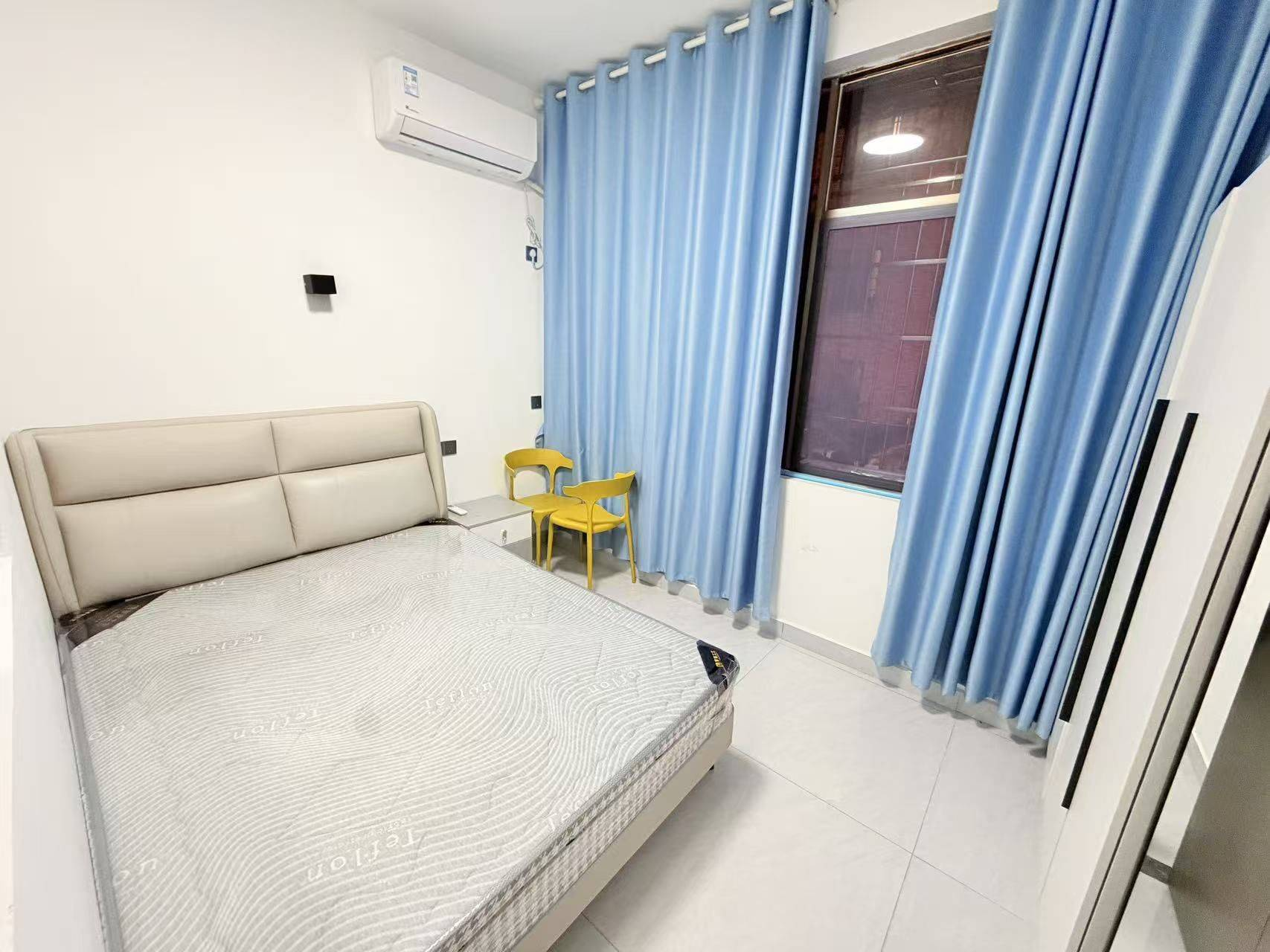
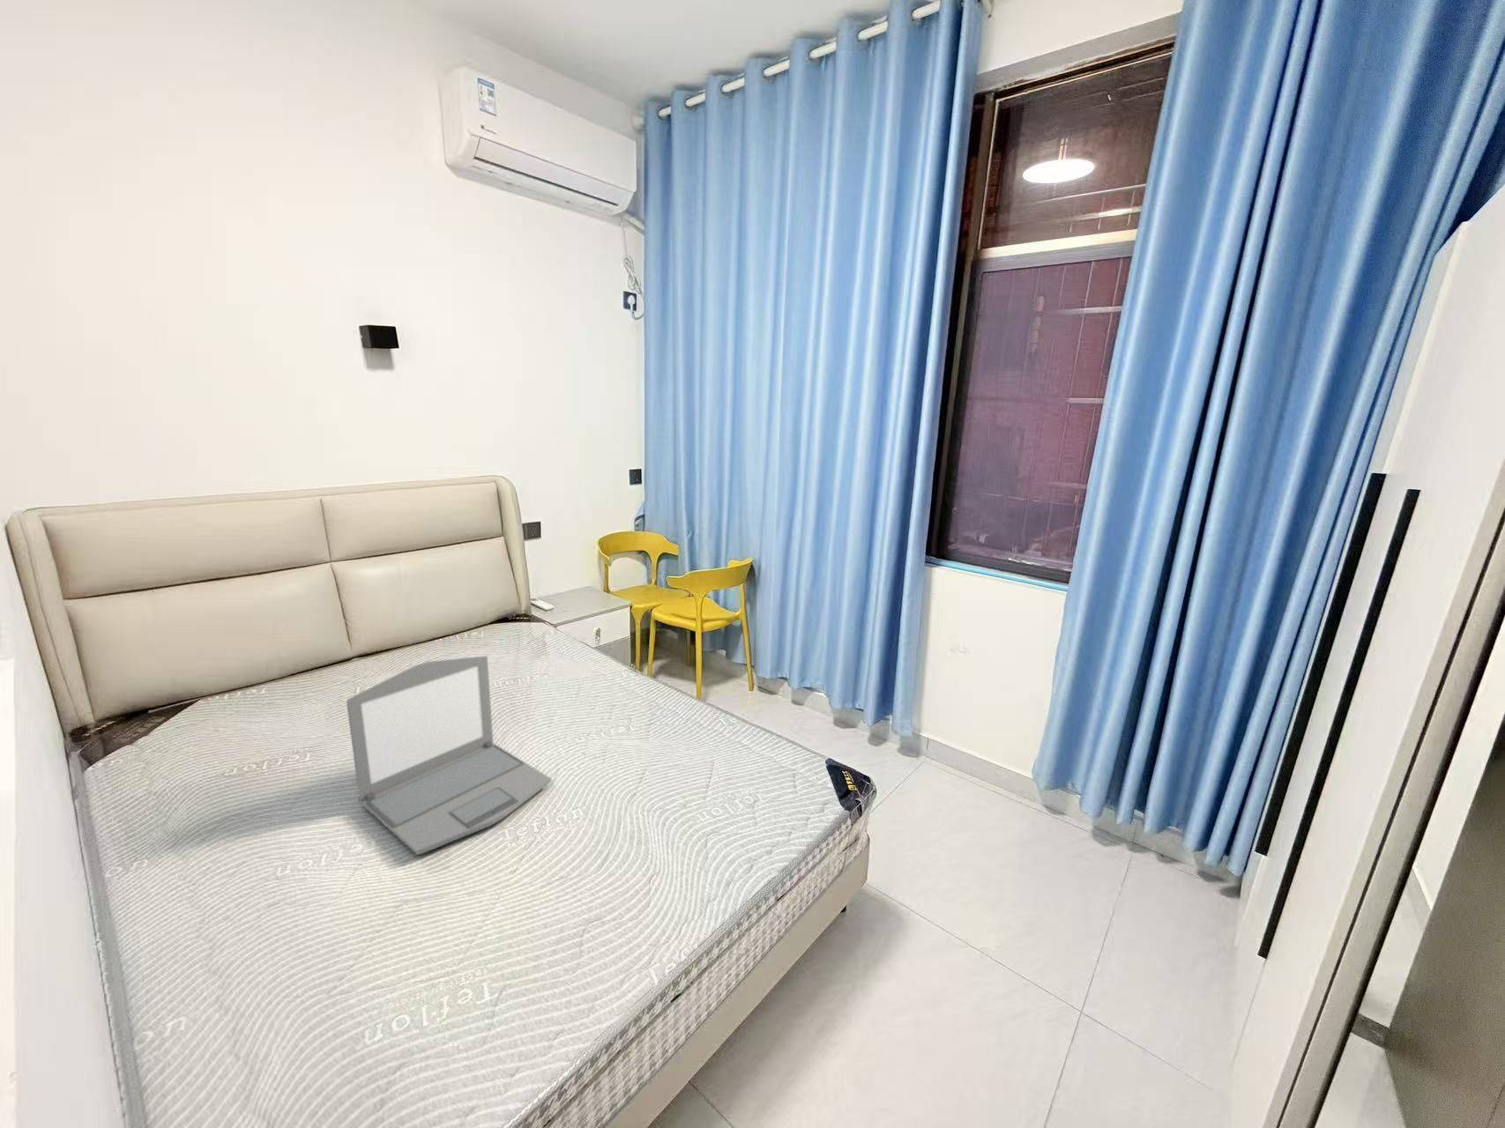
+ laptop [346,655,552,855]
